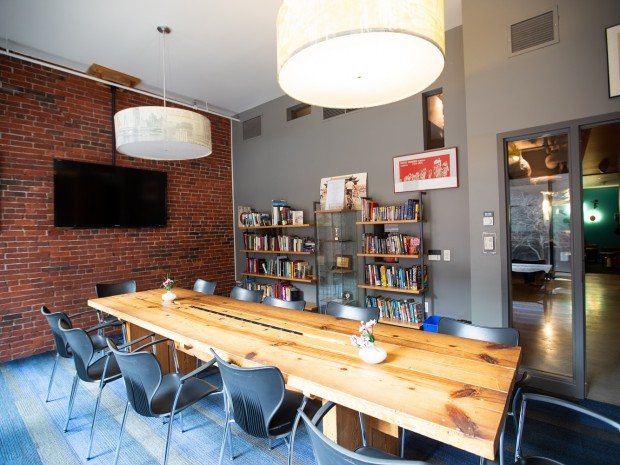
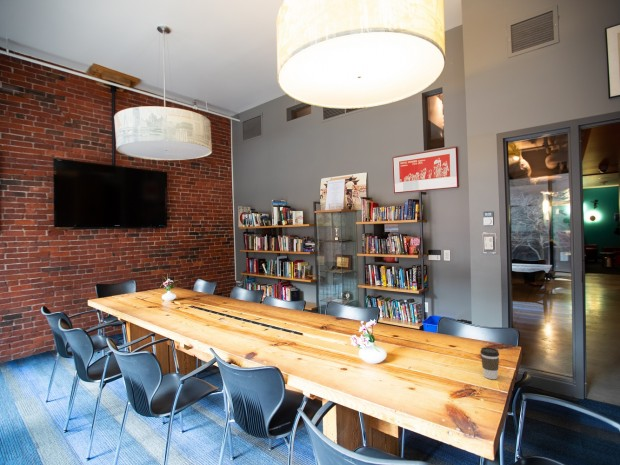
+ coffee cup [480,346,500,380]
